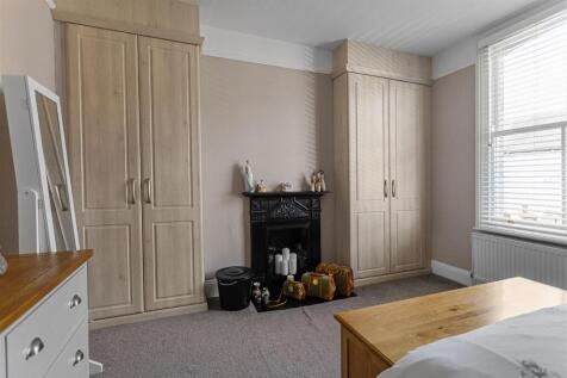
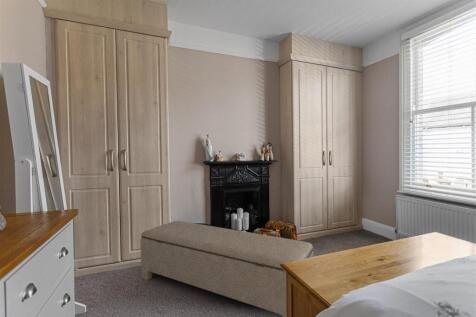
+ bench [139,220,314,317]
